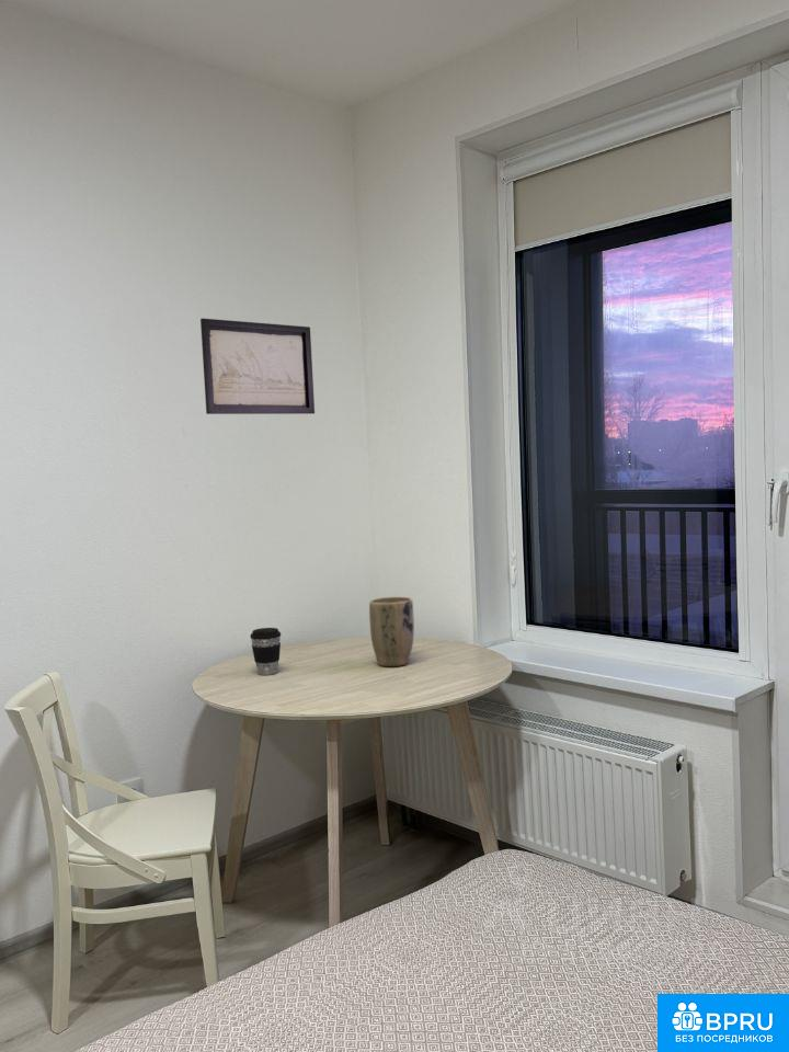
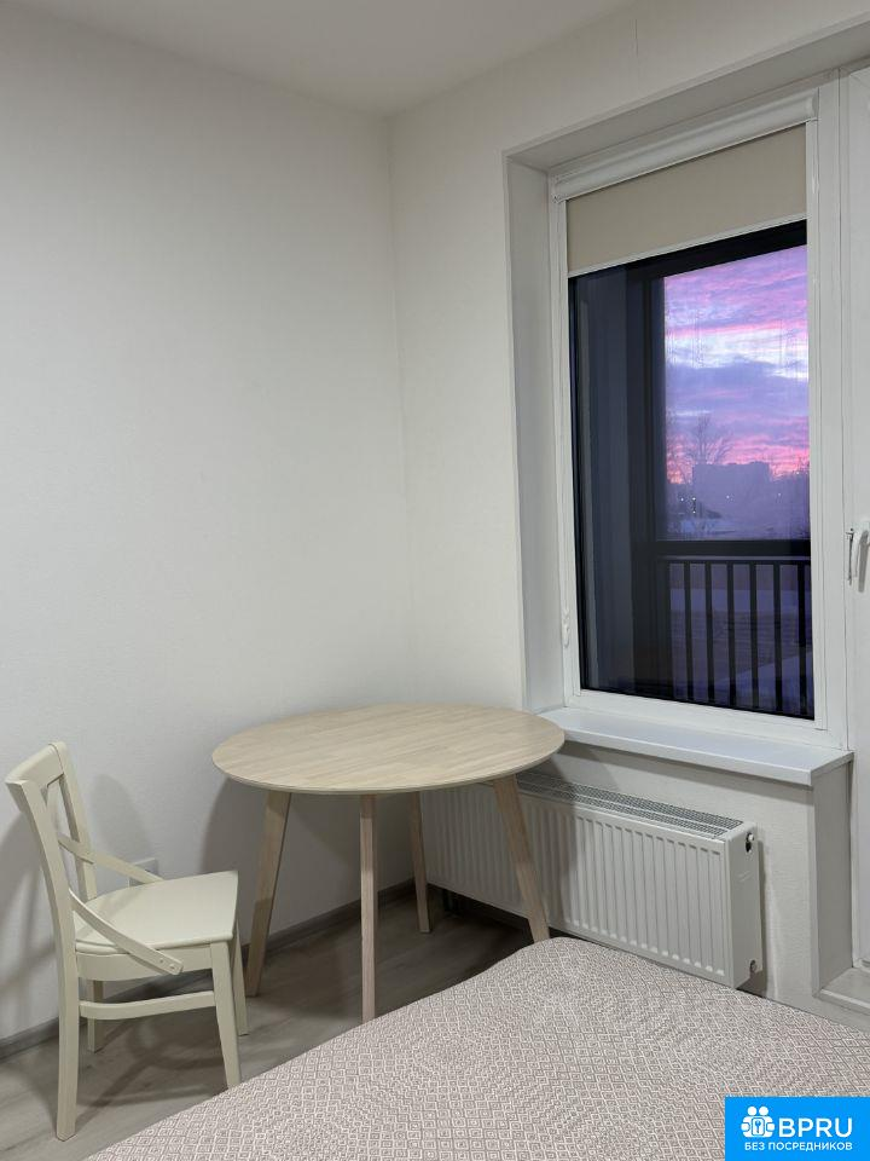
- coffee cup [250,627,282,676]
- plant pot [368,596,415,667]
- wall art [199,318,316,415]
